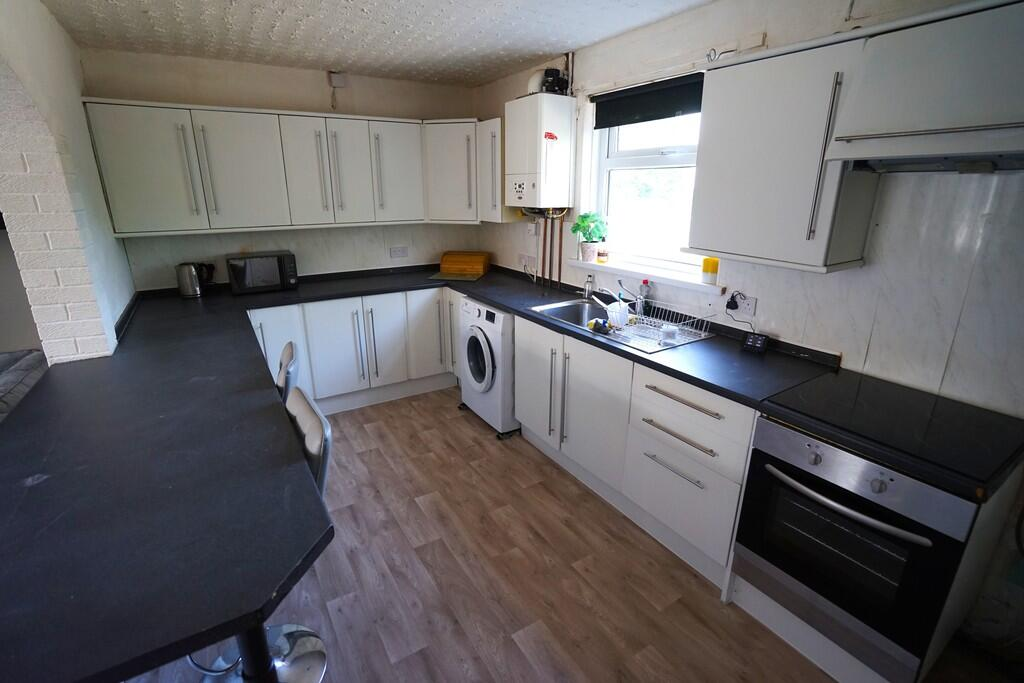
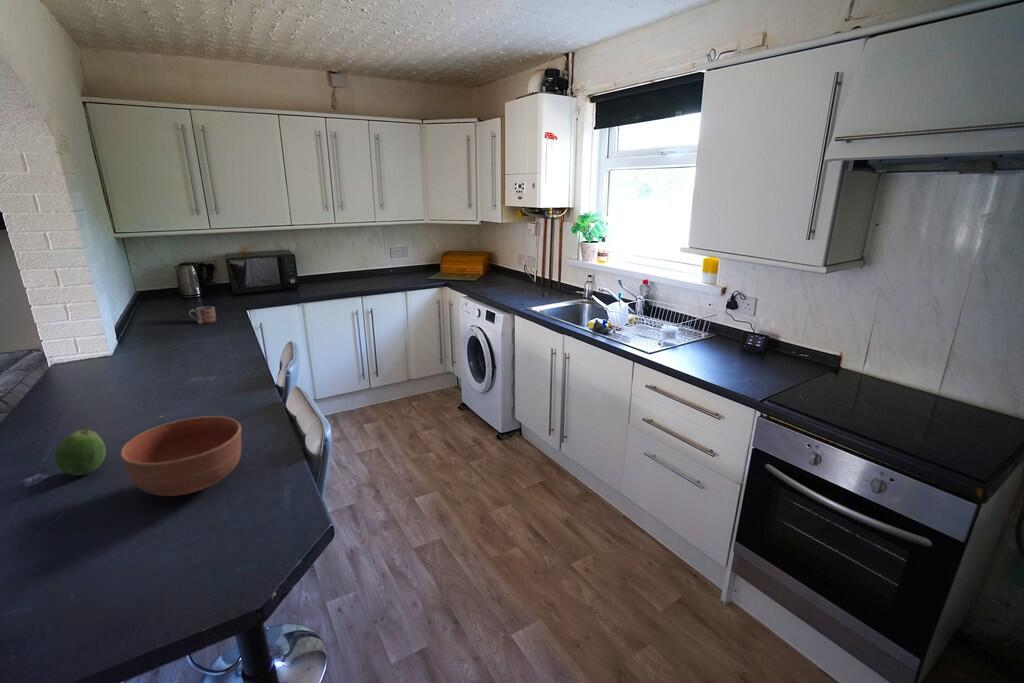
+ mug [188,305,217,325]
+ bowl [119,415,242,497]
+ fruit [54,428,107,477]
